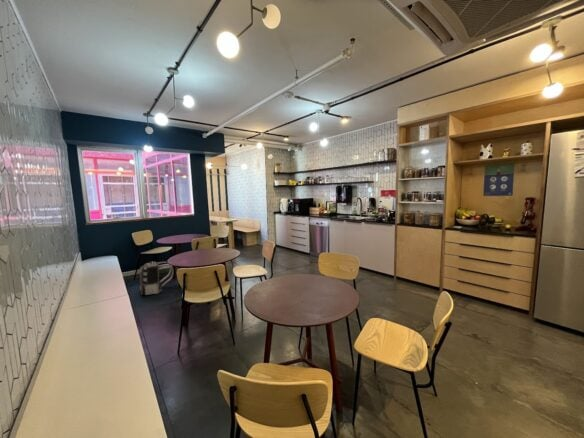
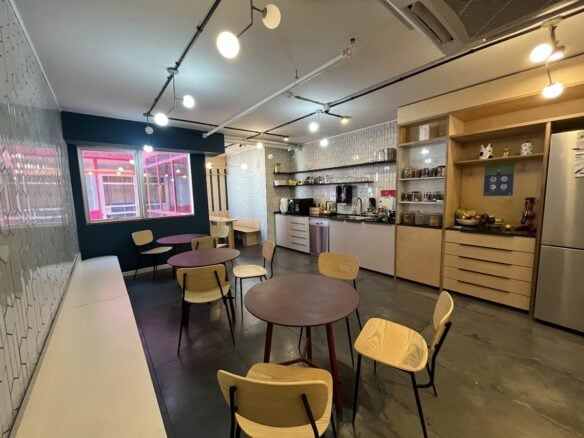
- backpack [139,261,175,296]
